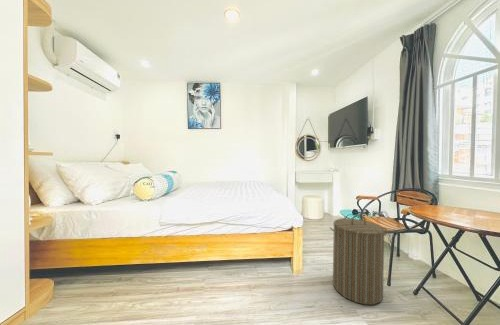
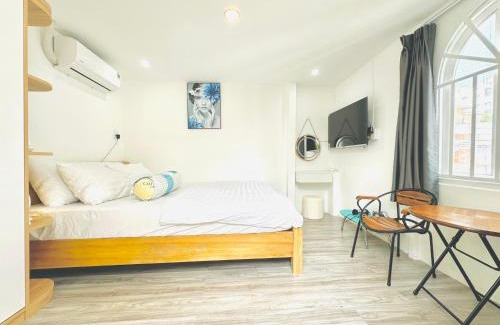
- laundry hamper [329,214,388,306]
